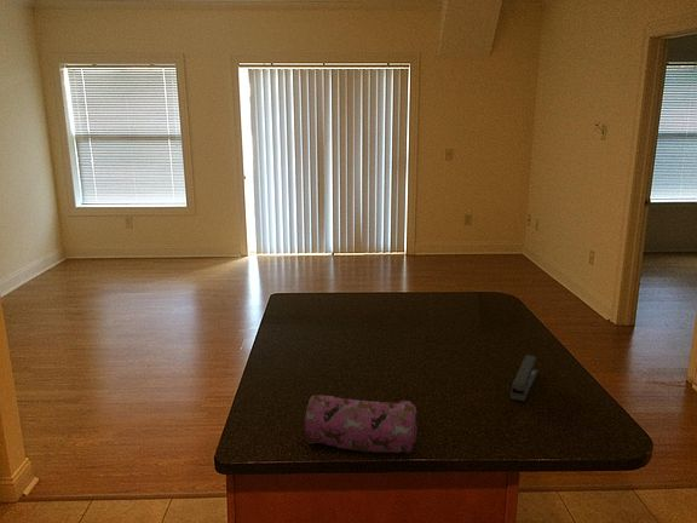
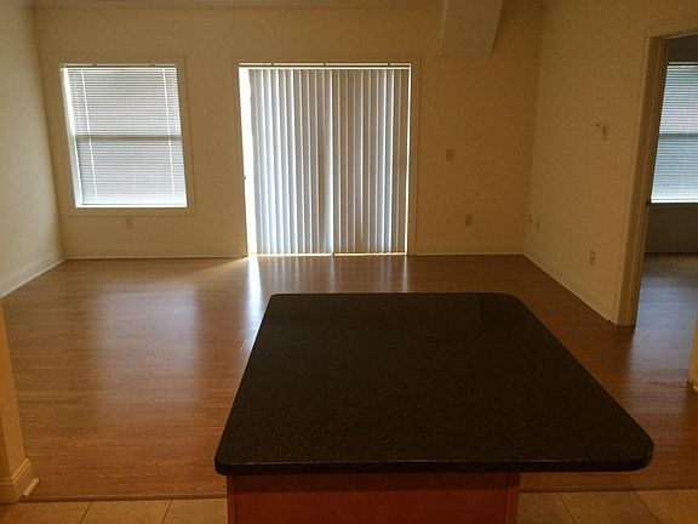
- stapler [509,354,538,402]
- pencil case [304,393,419,454]
